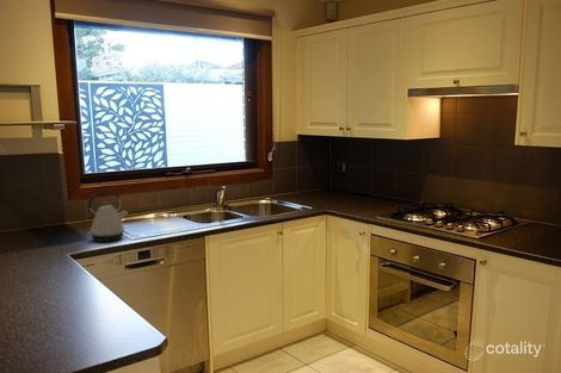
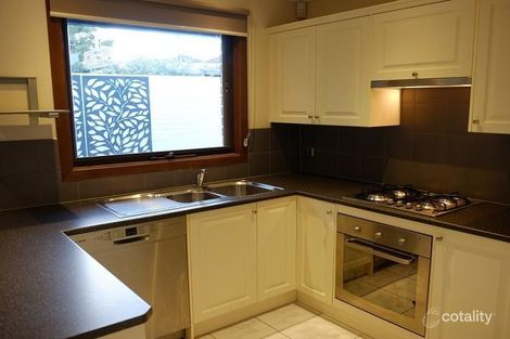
- kettle [86,188,129,243]
